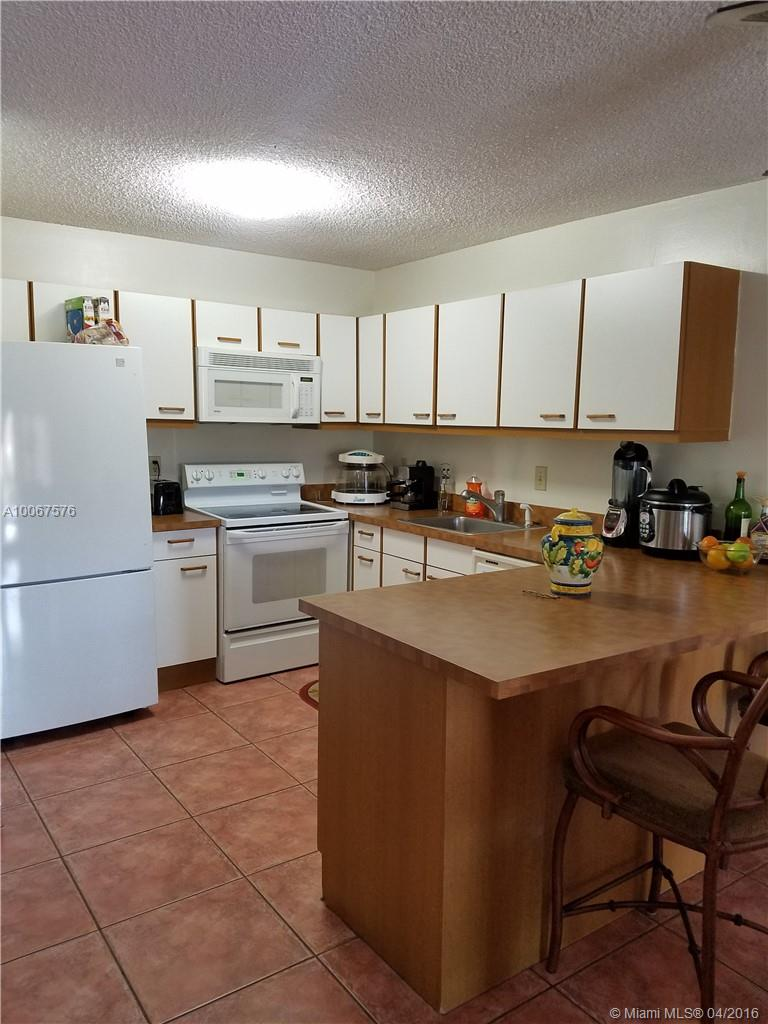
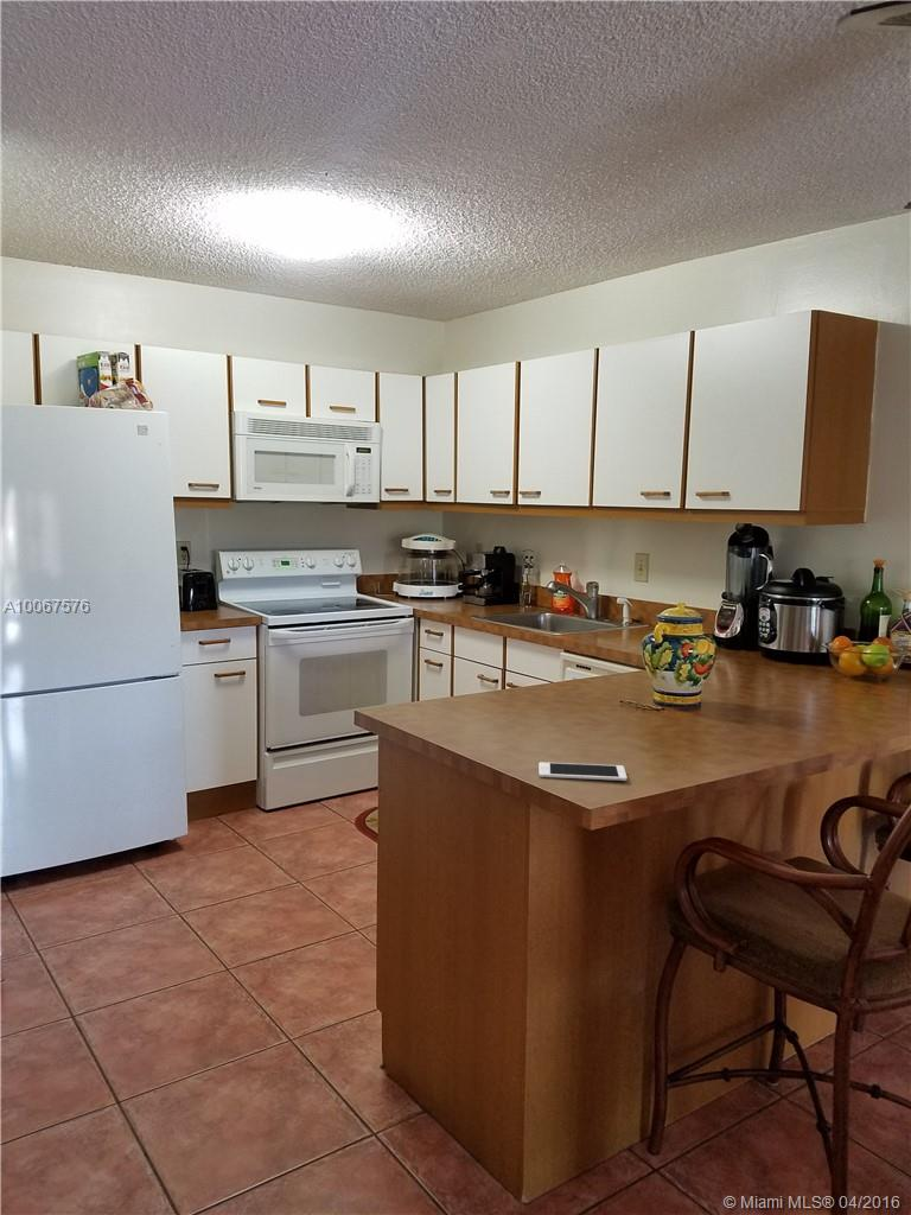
+ cell phone [537,761,629,782]
